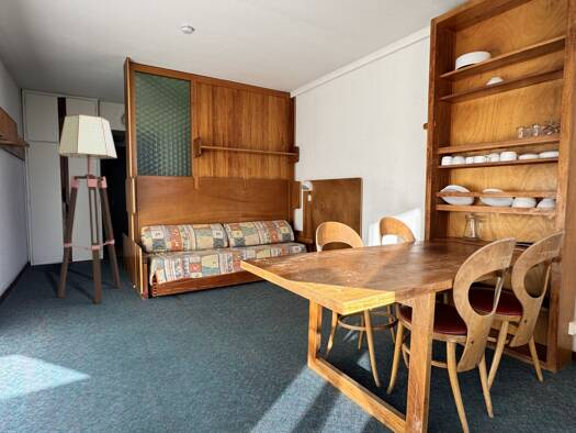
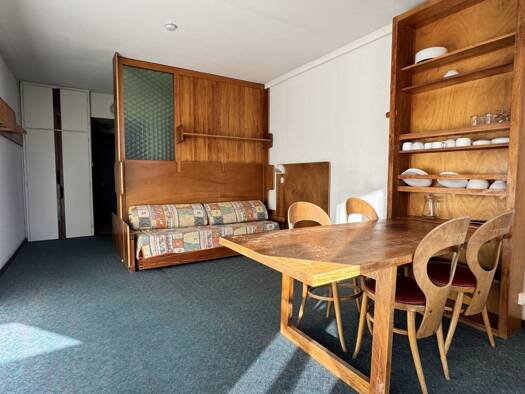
- floor lamp [57,113,122,304]
